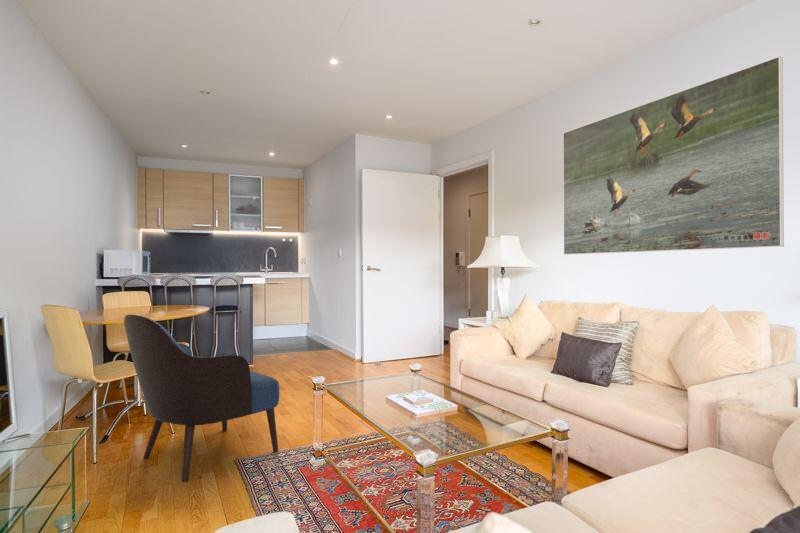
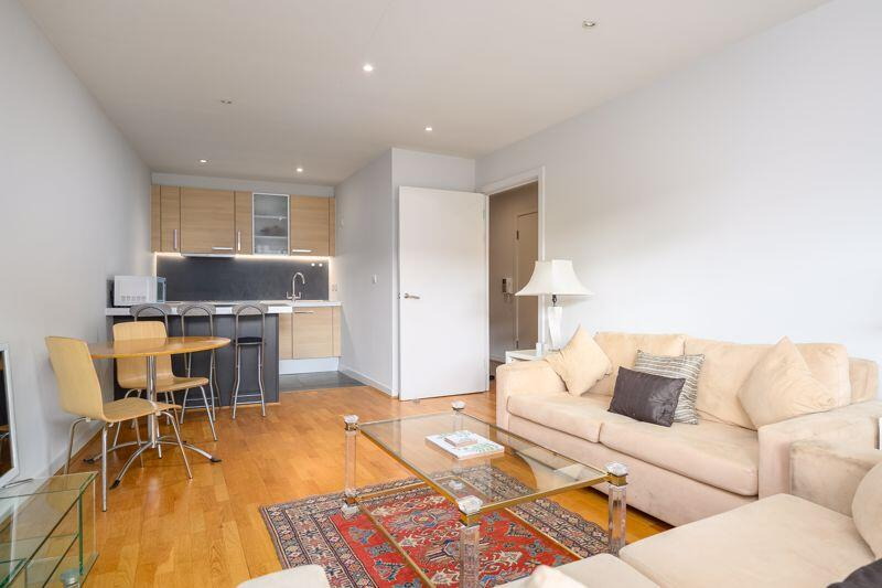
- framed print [562,55,785,256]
- armchair [123,314,280,483]
